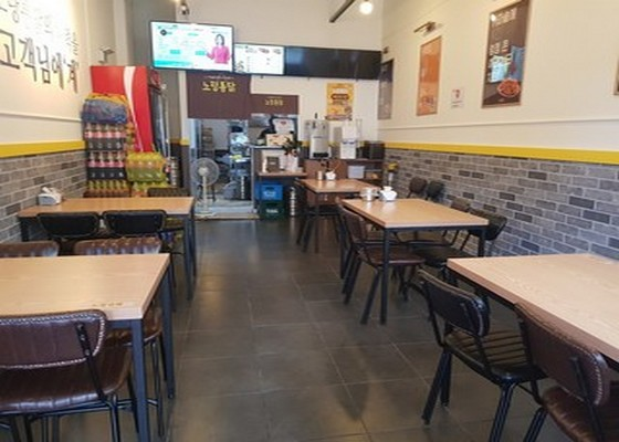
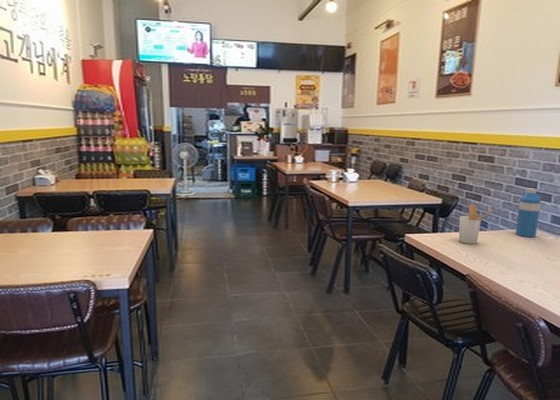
+ water bottle [515,187,542,238]
+ utensil holder [458,204,494,245]
